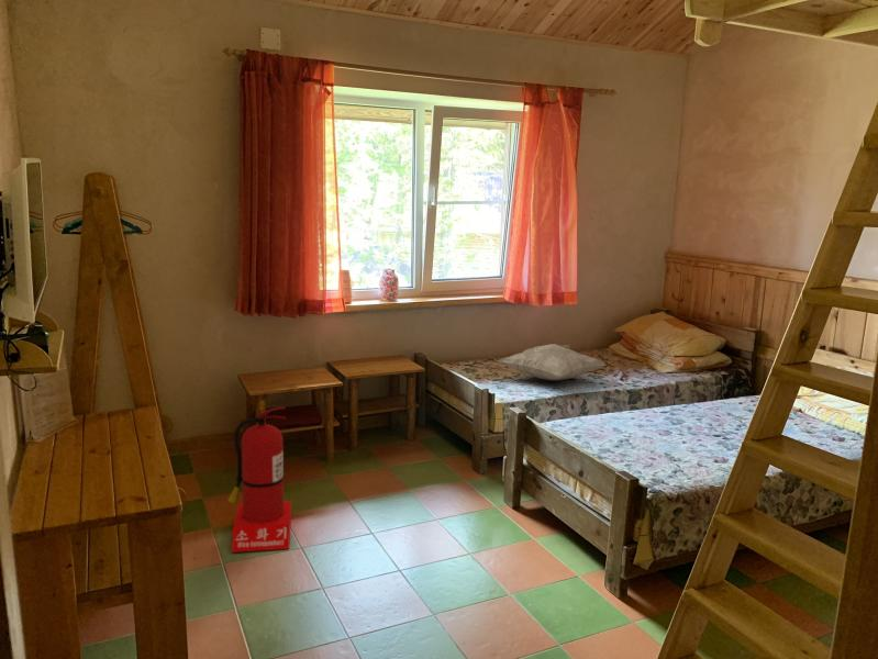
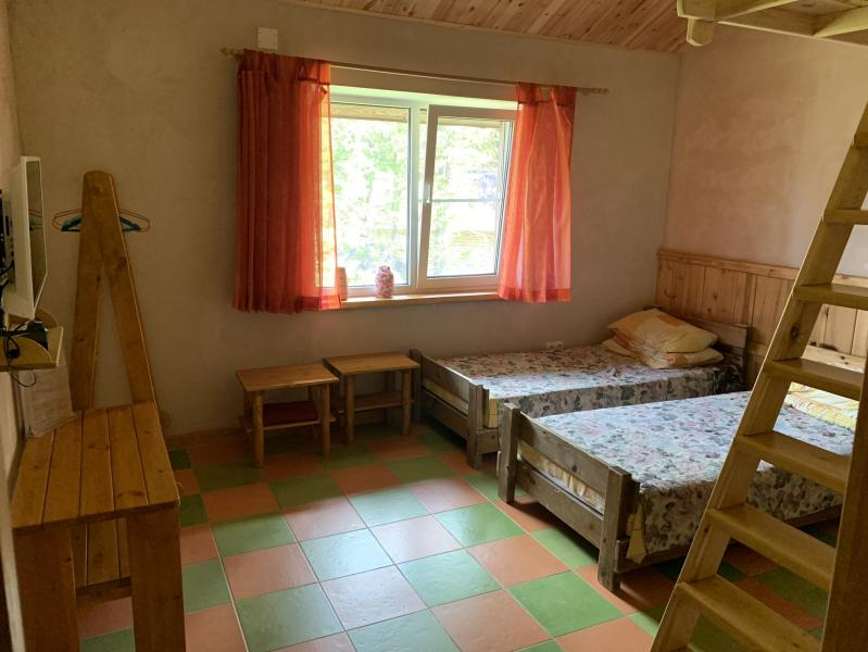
- decorative pillow [498,343,608,382]
- fire extinguisher [226,405,292,554]
